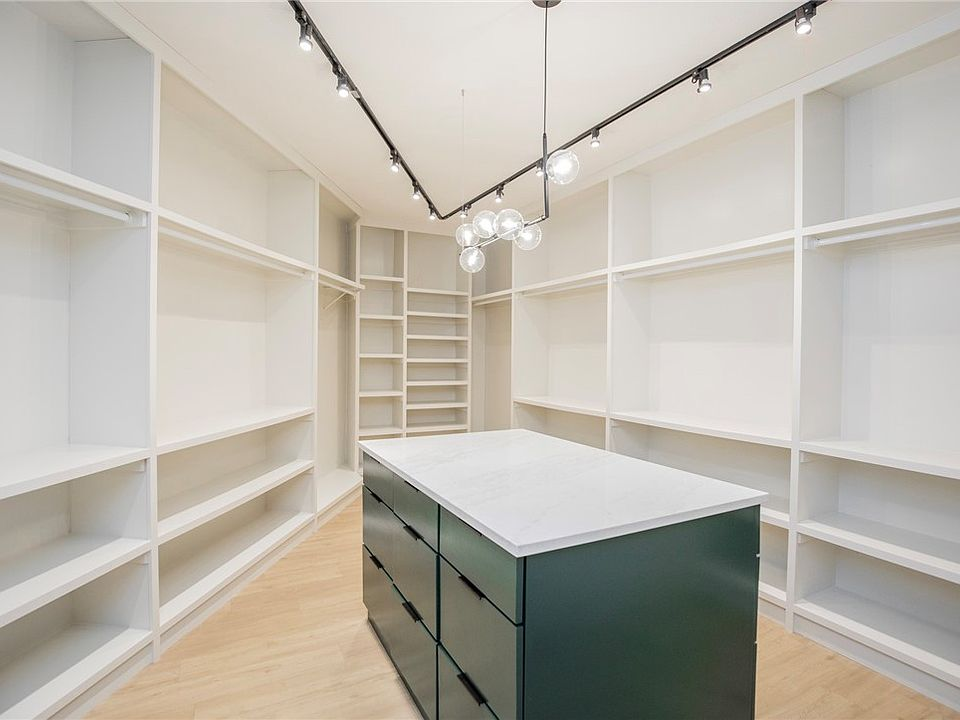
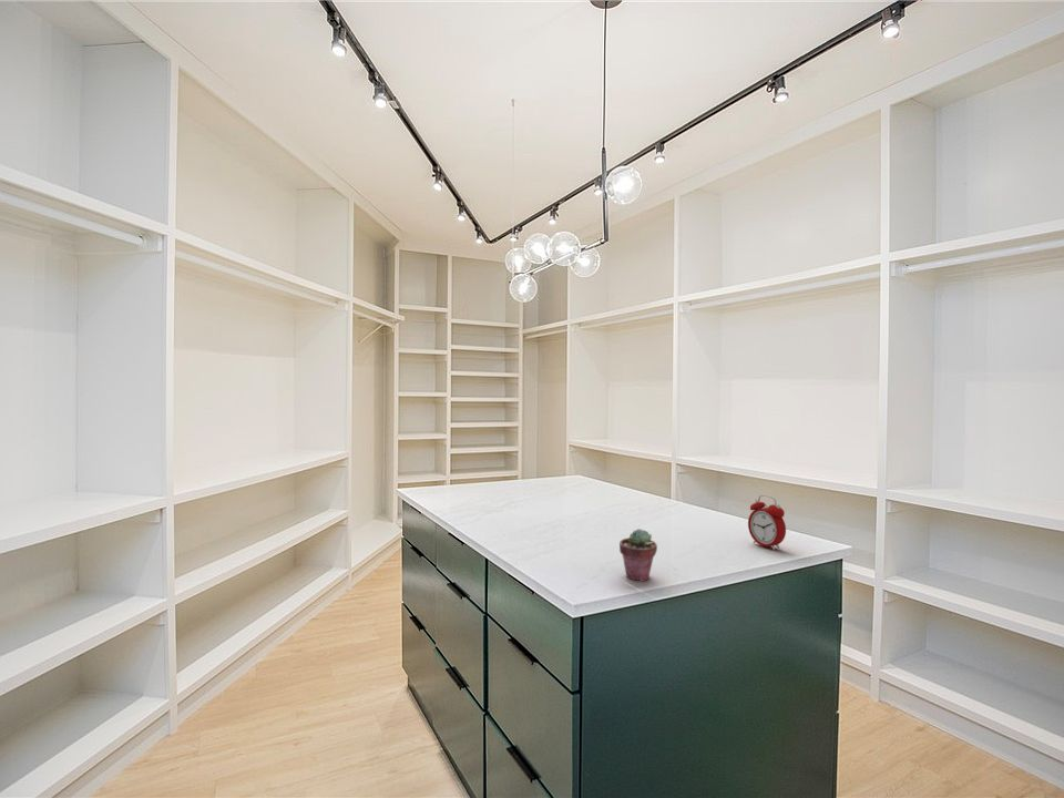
+ alarm clock [747,493,787,551]
+ potted succulent [618,528,658,583]
